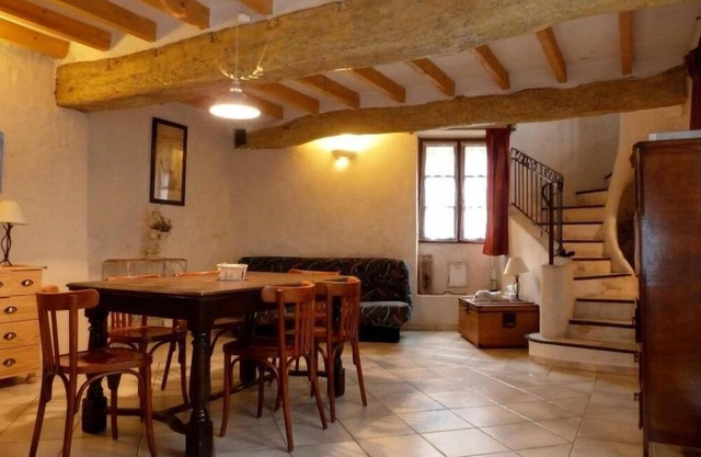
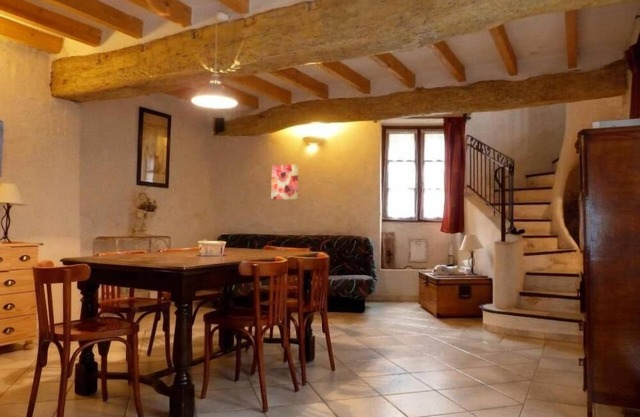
+ wall art [270,163,299,200]
